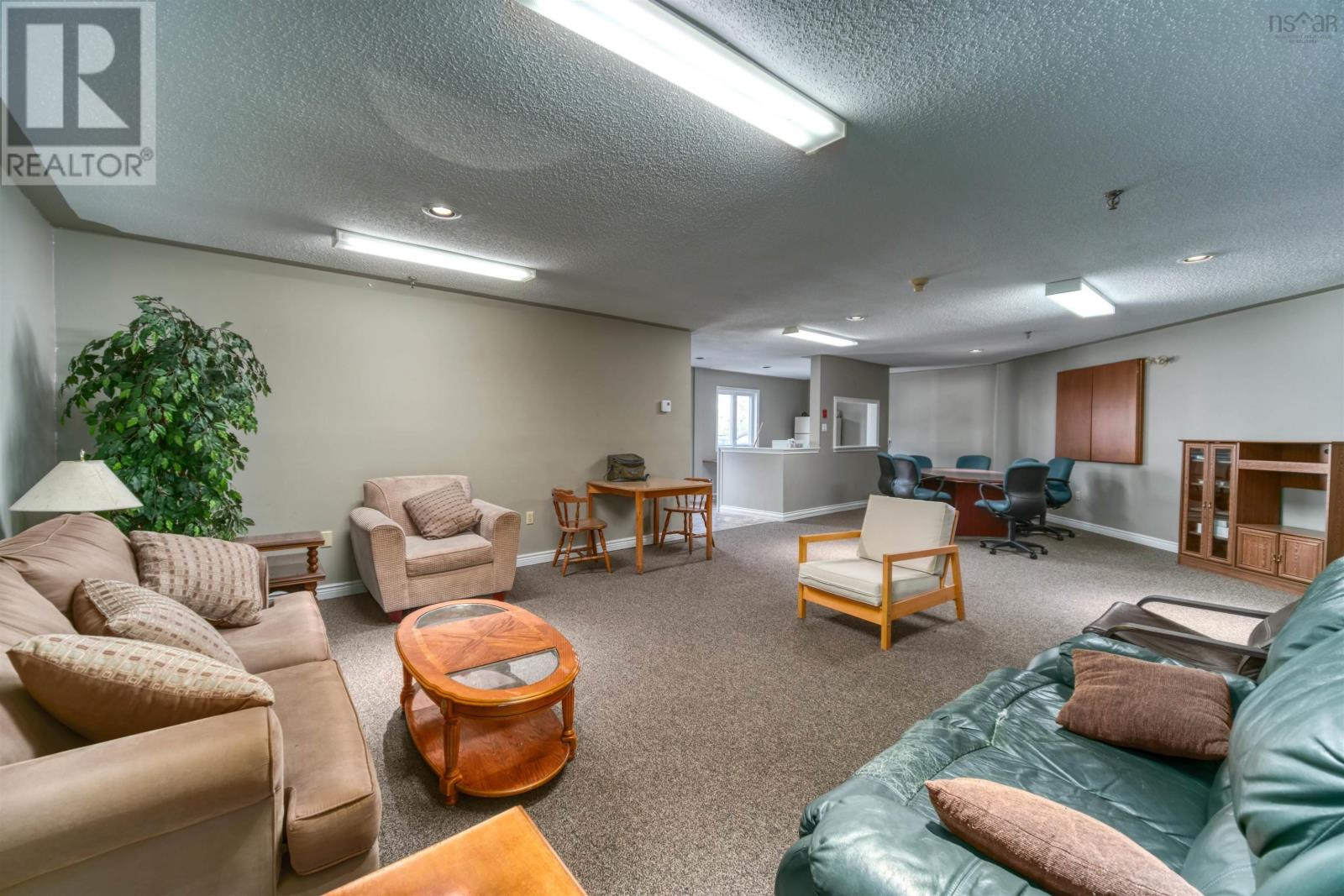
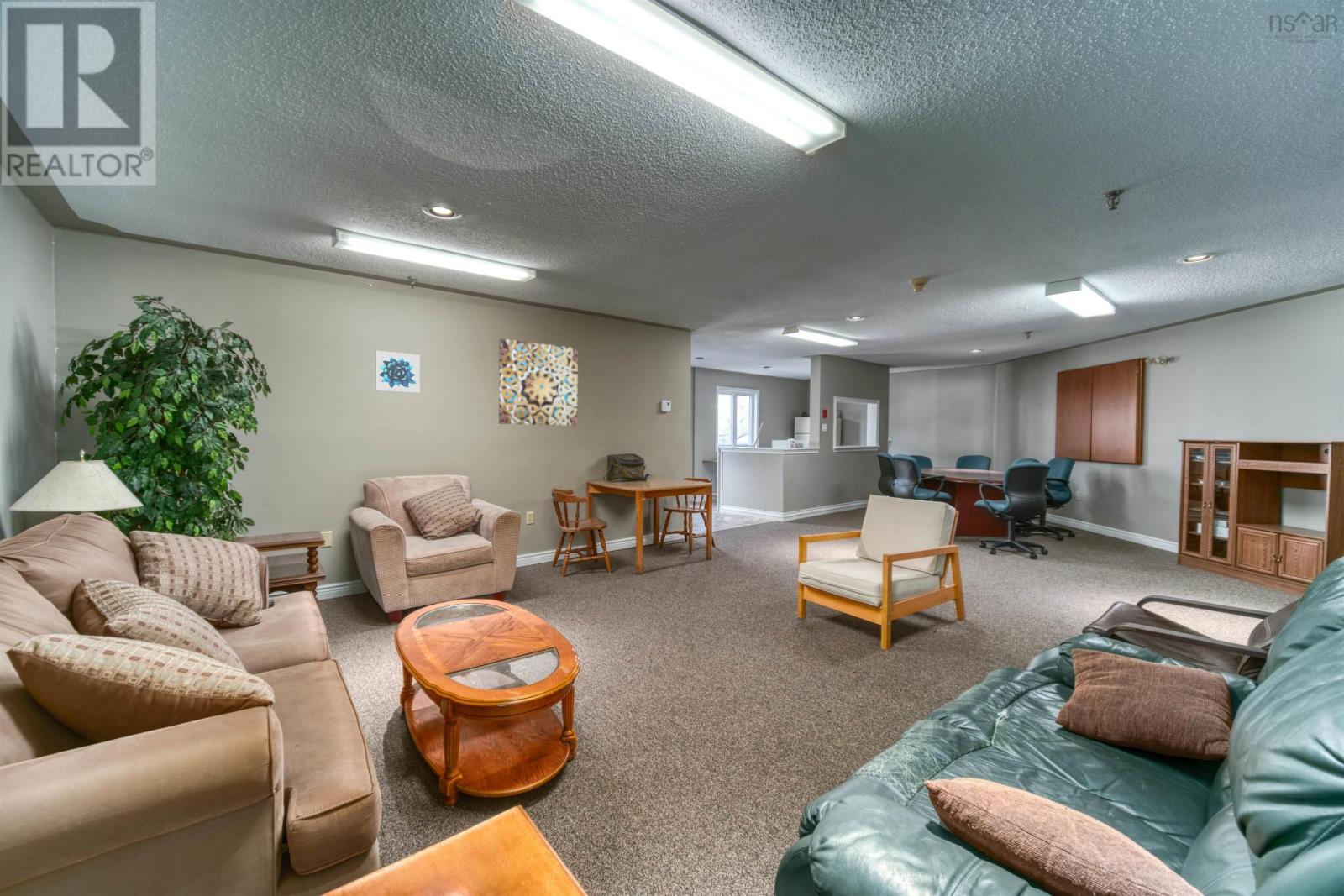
+ wall art [375,350,421,394]
+ wall art [498,338,579,427]
